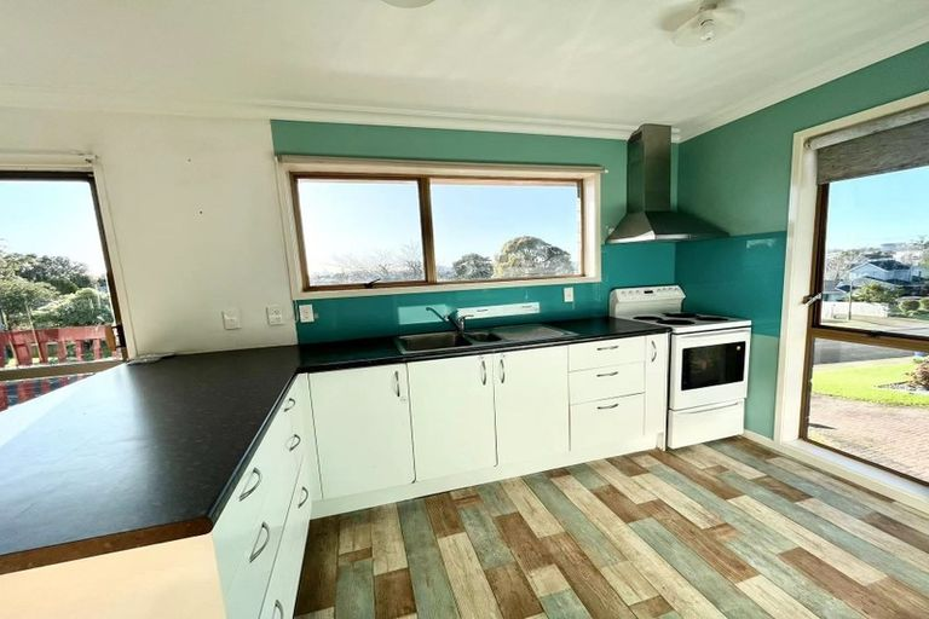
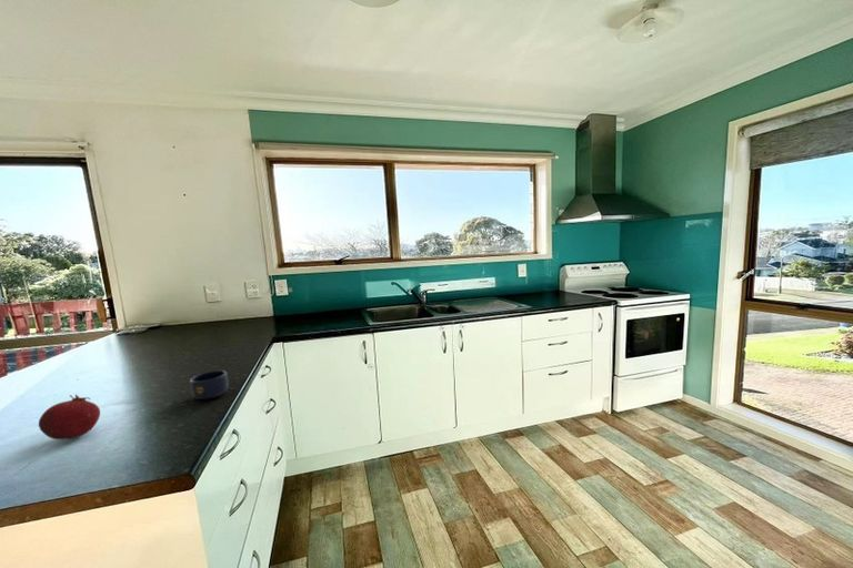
+ mug [189,369,230,400]
+ fruit [38,394,101,440]
